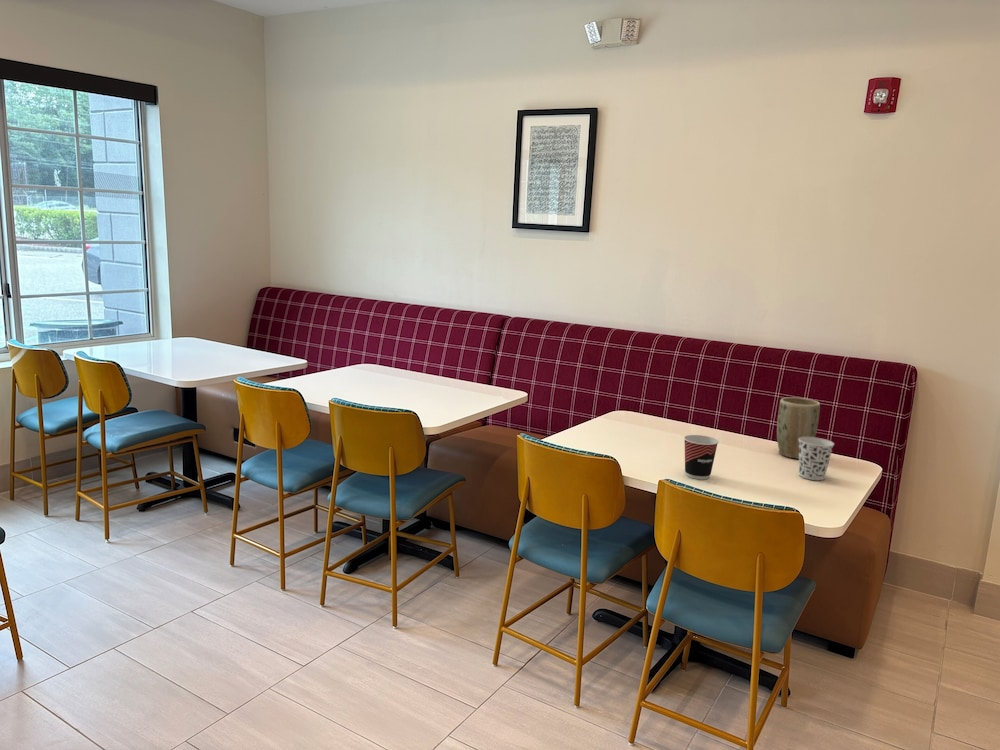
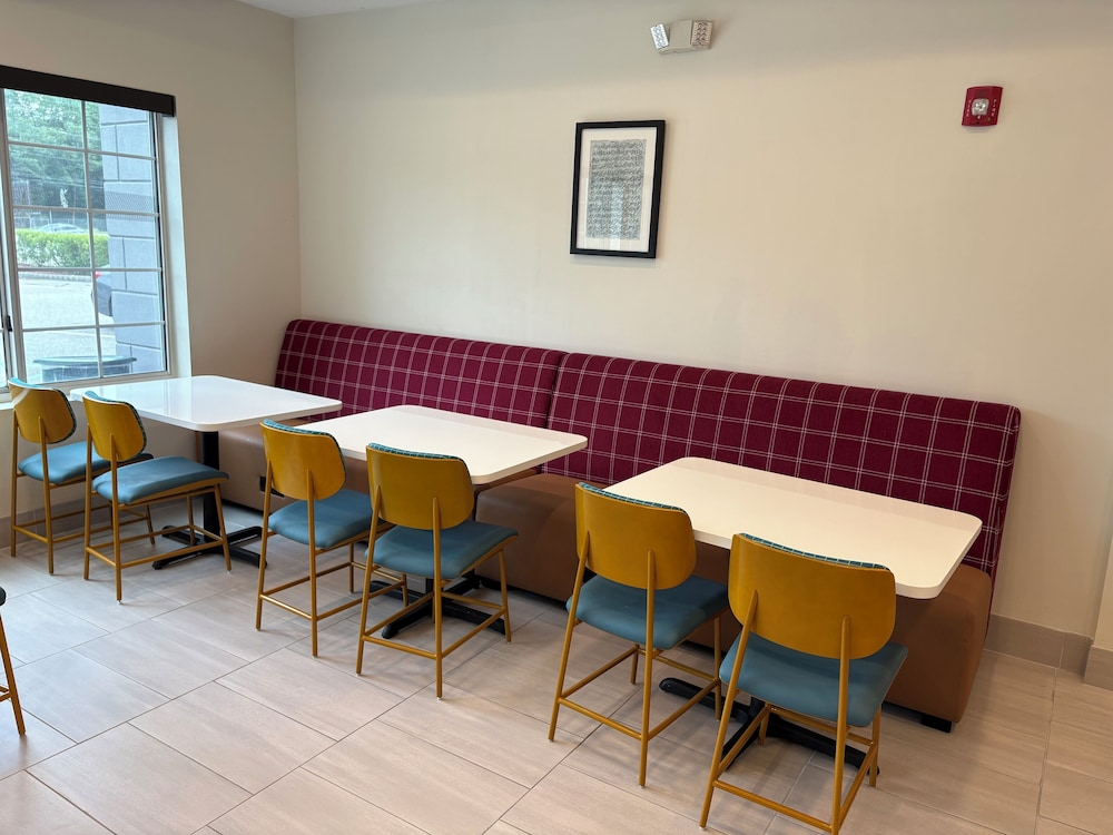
- cup [798,437,835,481]
- cup [683,434,720,480]
- plant pot [776,396,821,460]
